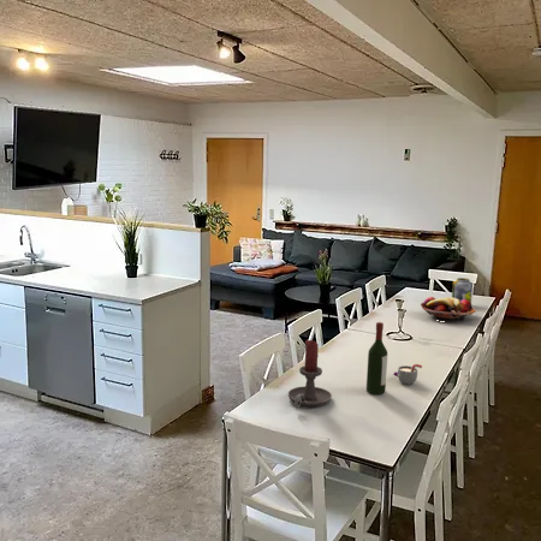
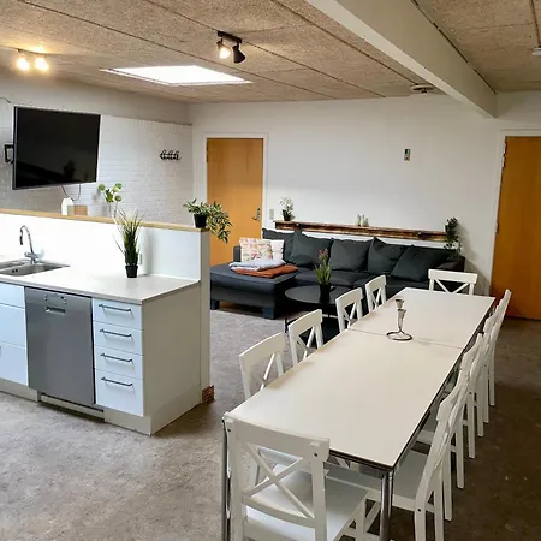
- wine bottle [365,321,388,396]
- mug [392,363,423,386]
- fruit basket [420,296,477,322]
- candle holder [287,339,333,409]
- jar [451,277,474,304]
